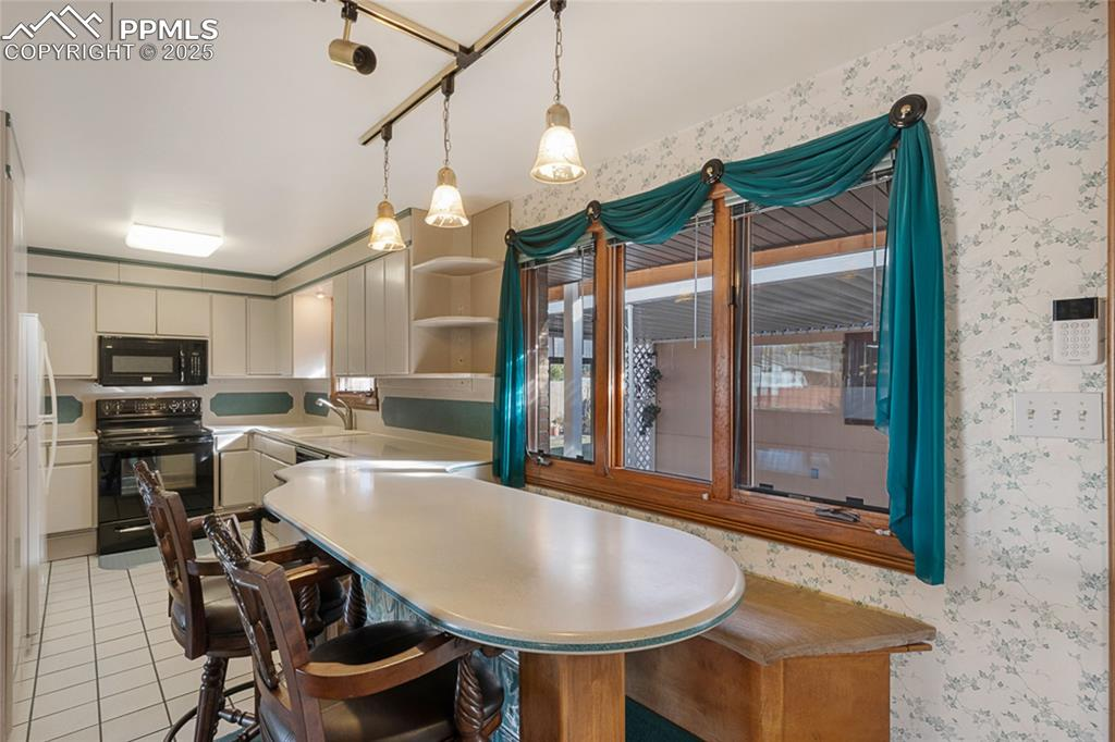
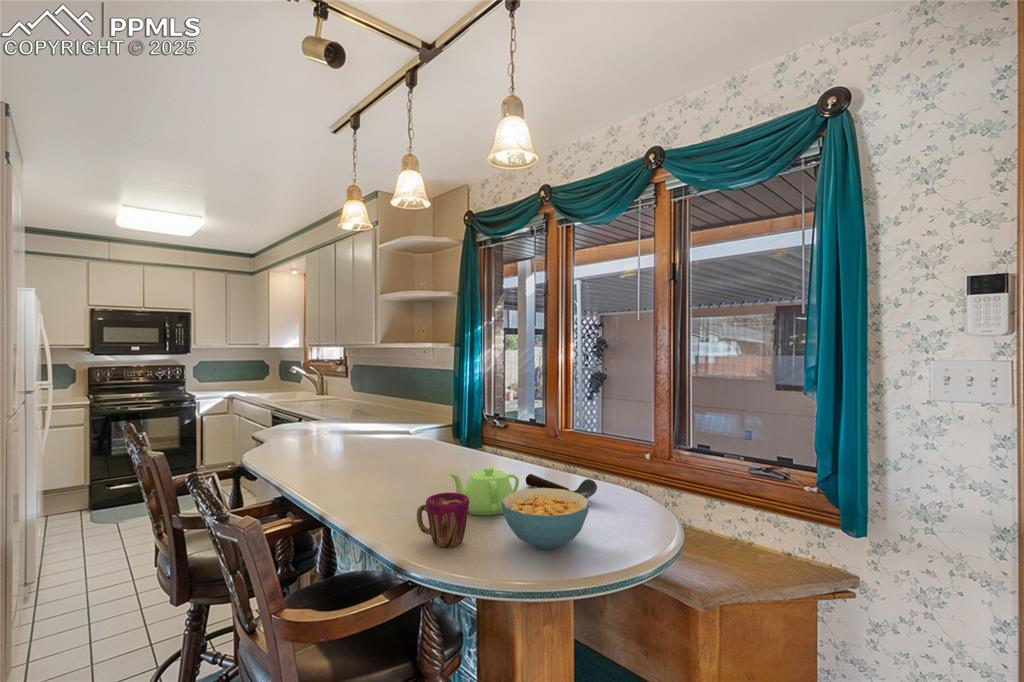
+ cereal bowl [501,487,591,550]
+ cup [416,492,469,549]
+ spoon [525,473,598,499]
+ teapot [447,466,520,516]
